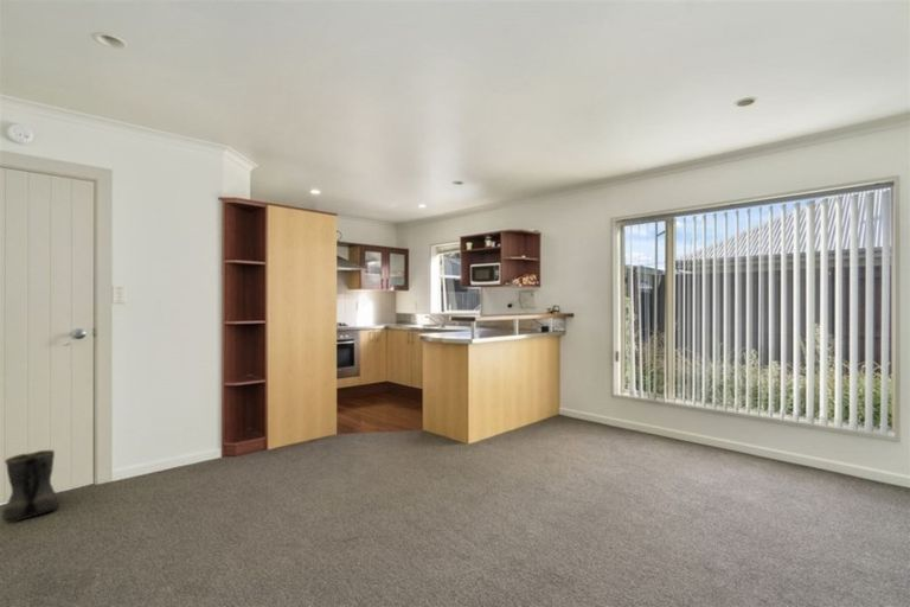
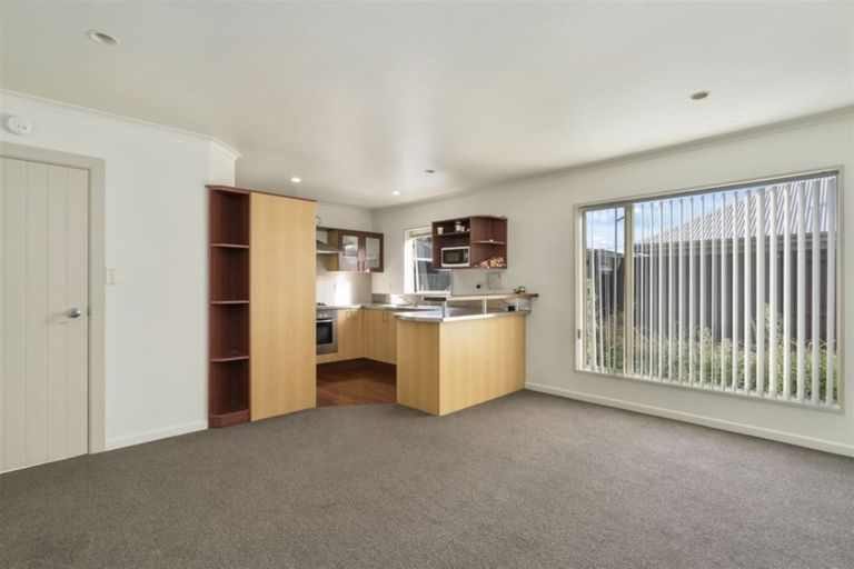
- boots [1,449,59,524]
